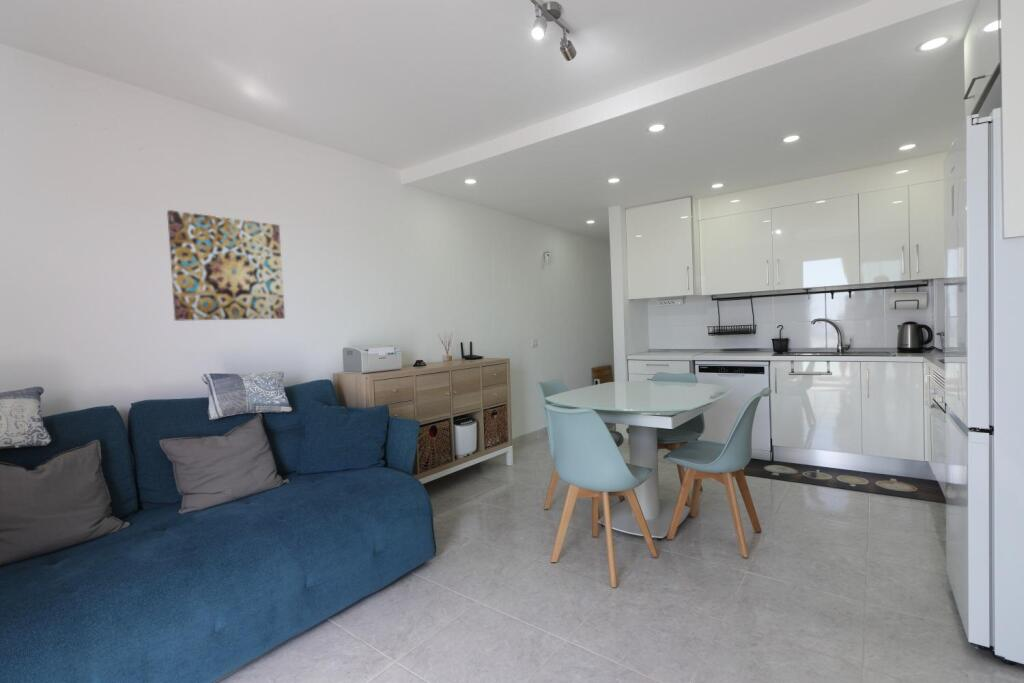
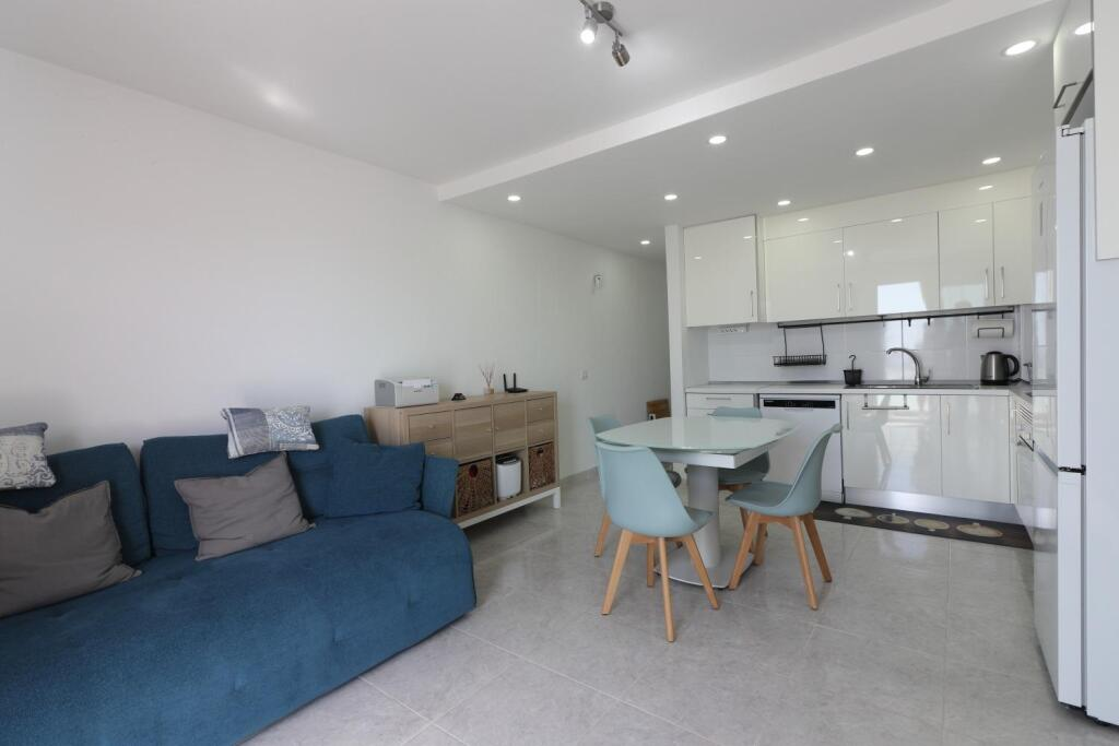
- wall art [166,209,286,322]
